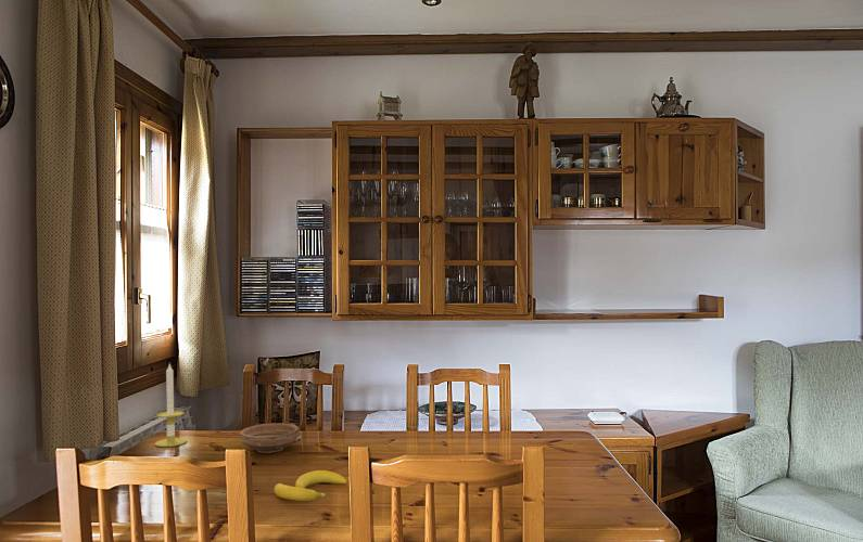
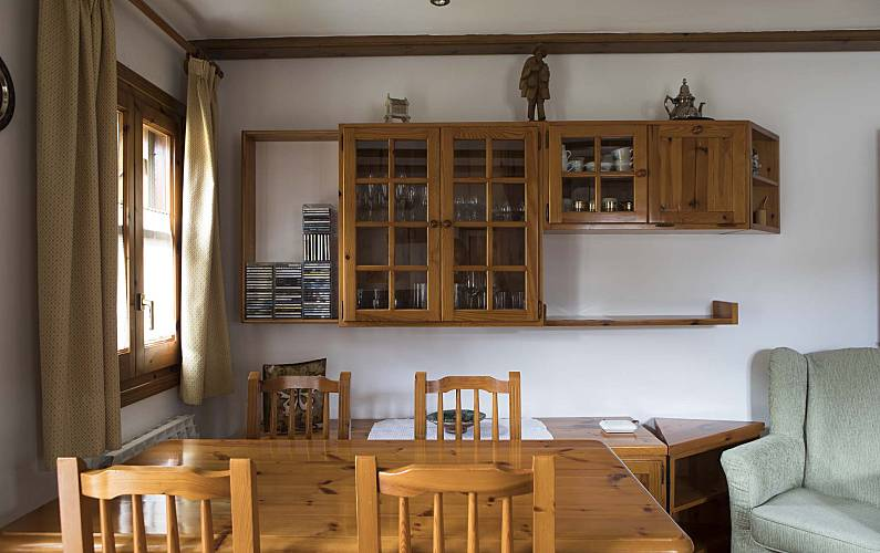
- candle [154,363,188,448]
- bowl [239,423,303,454]
- banana [274,469,347,502]
